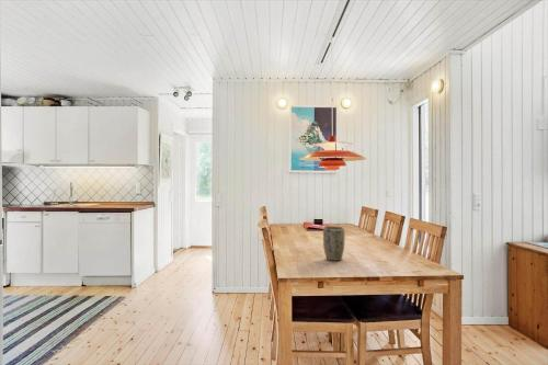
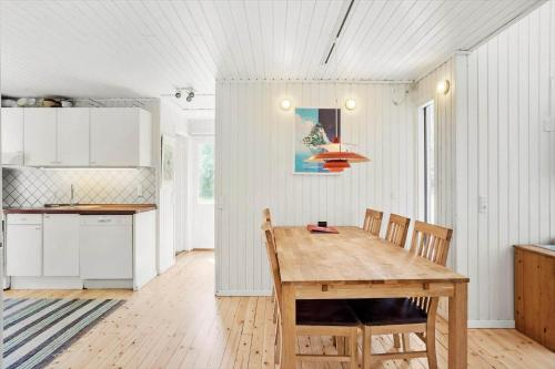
- plant pot [322,225,345,262]
